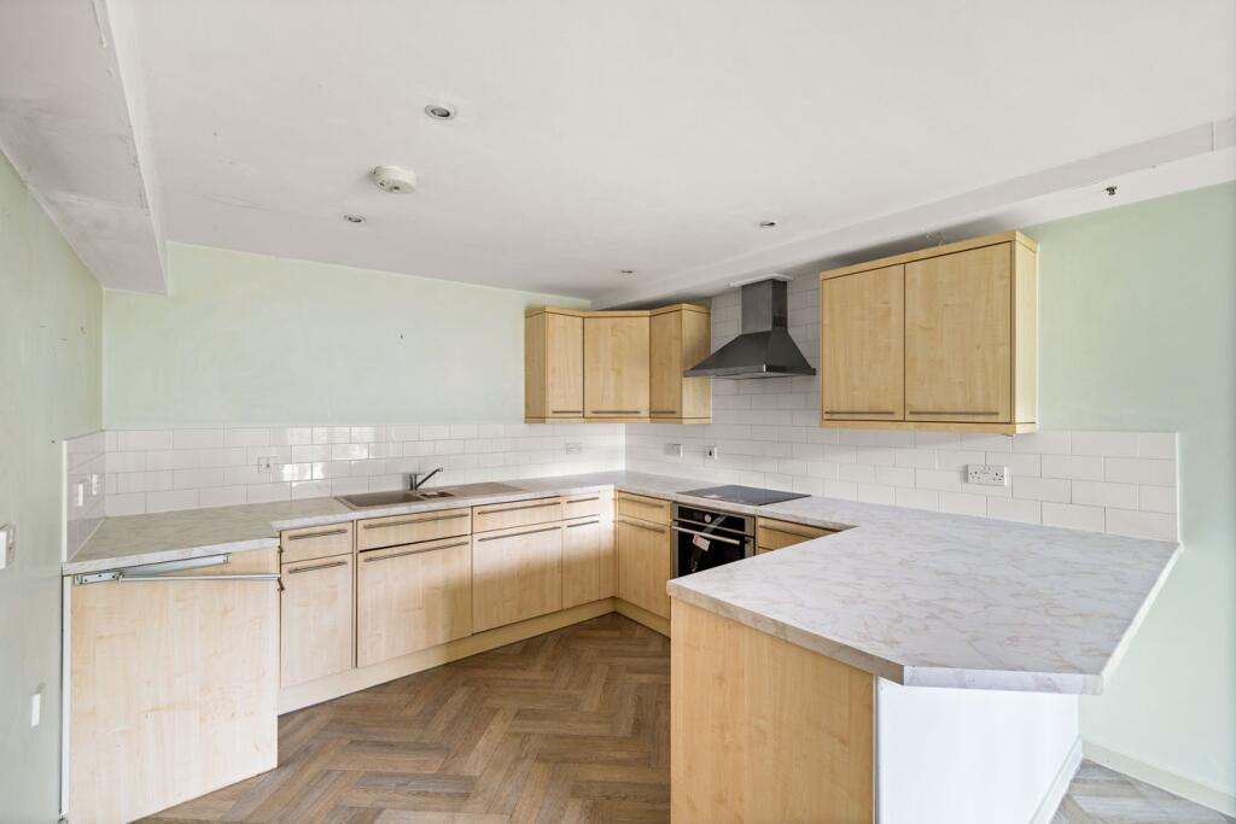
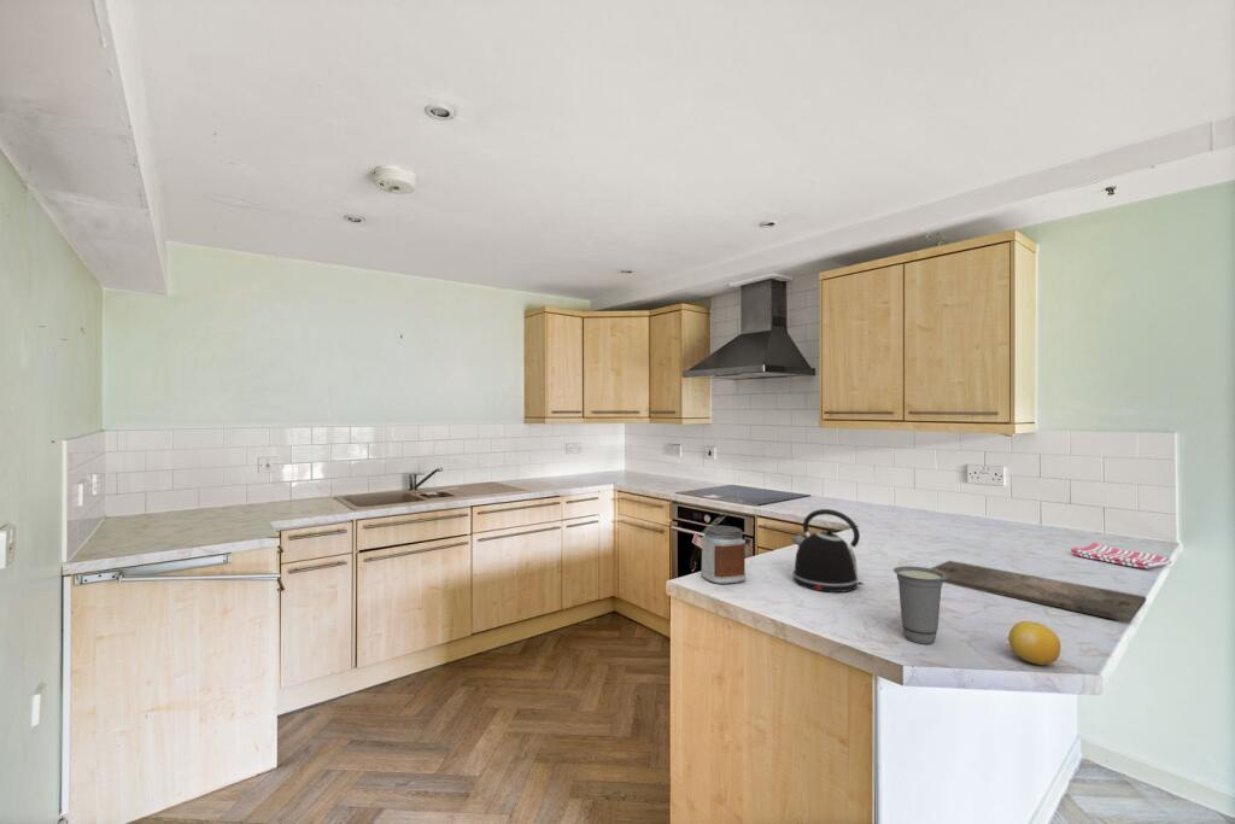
+ cutting board [930,560,1147,624]
+ cup [892,565,947,645]
+ jar [700,525,747,585]
+ dish towel [1070,542,1173,569]
+ kettle [789,508,865,594]
+ fruit [1007,620,1061,666]
